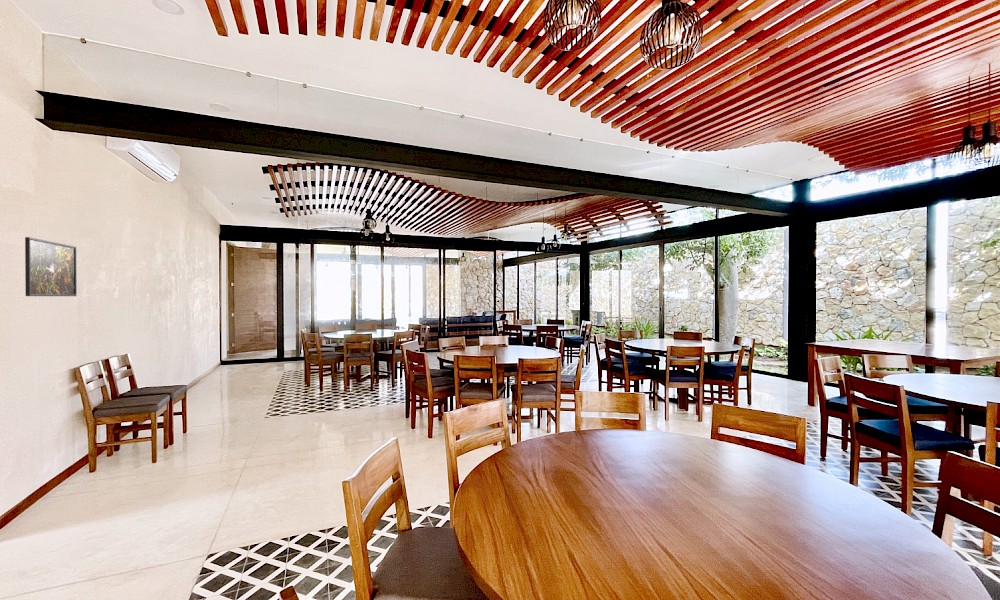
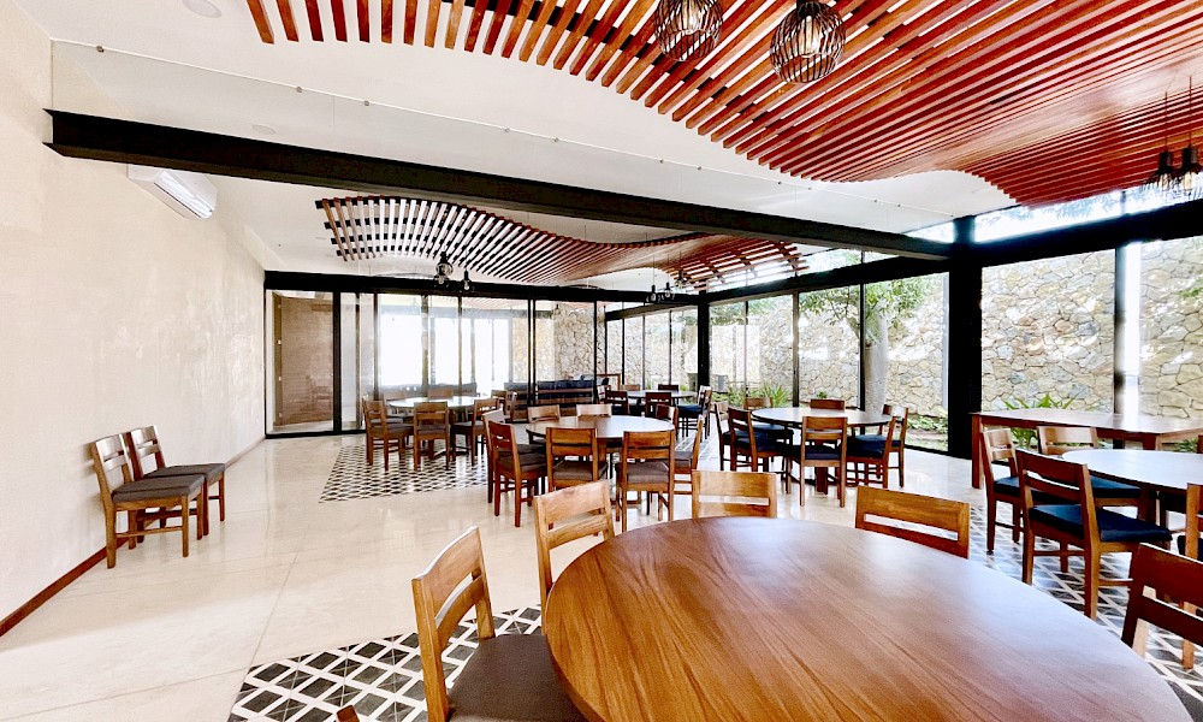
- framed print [24,236,78,297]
